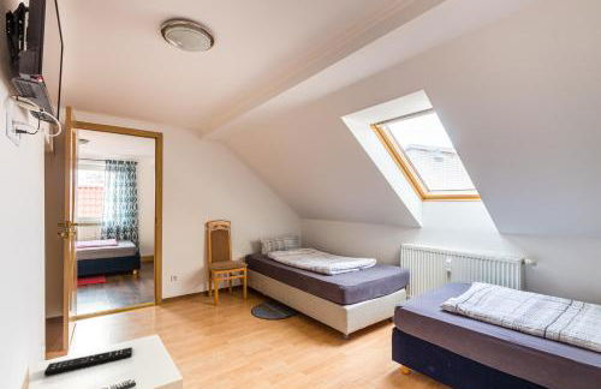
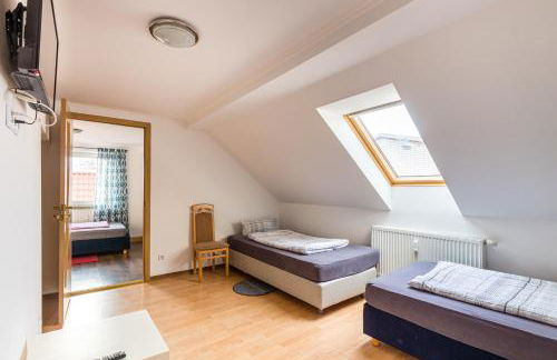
- remote control [43,346,133,377]
